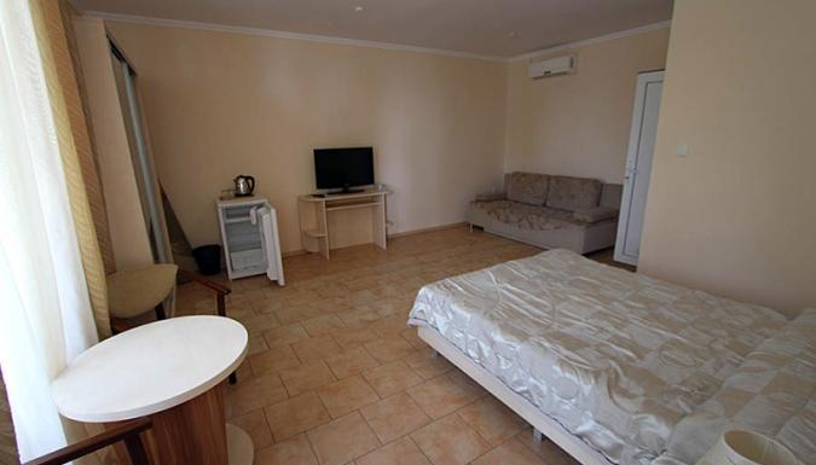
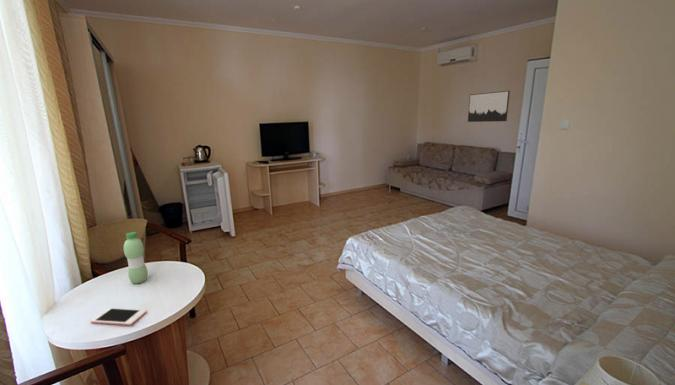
+ wall art [467,90,511,123]
+ water bottle [123,231,149,285]
+ cell phone [89,307,147,326]
